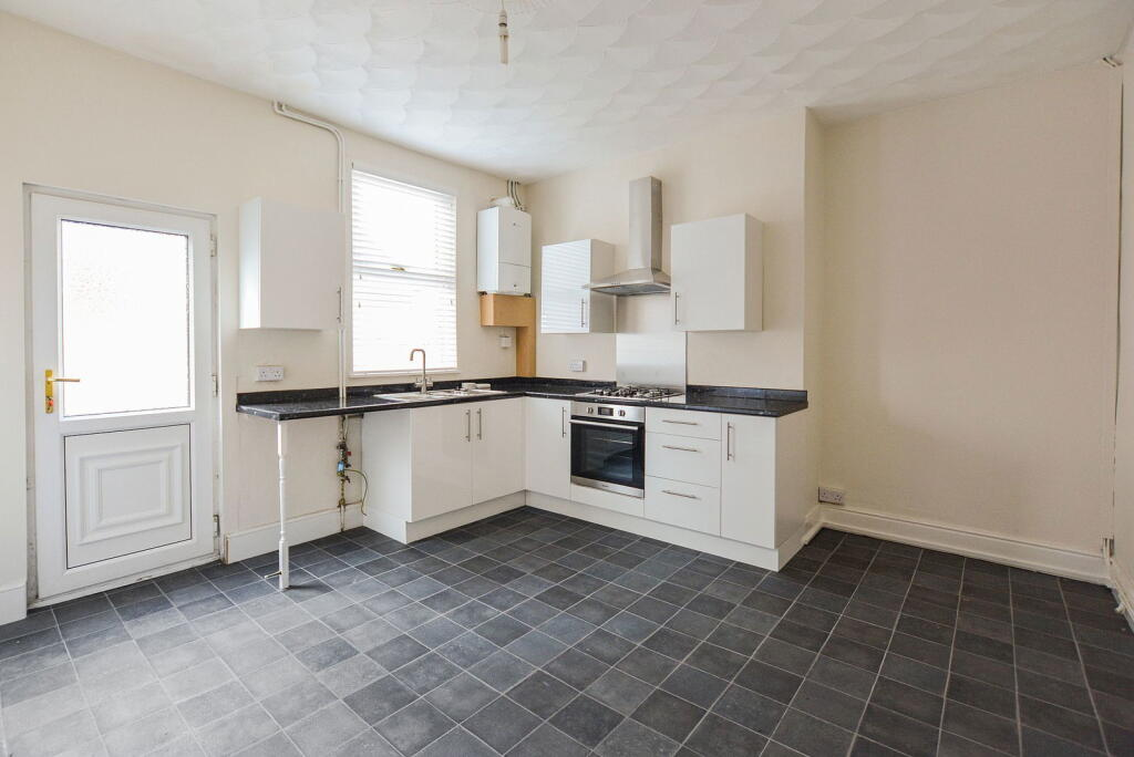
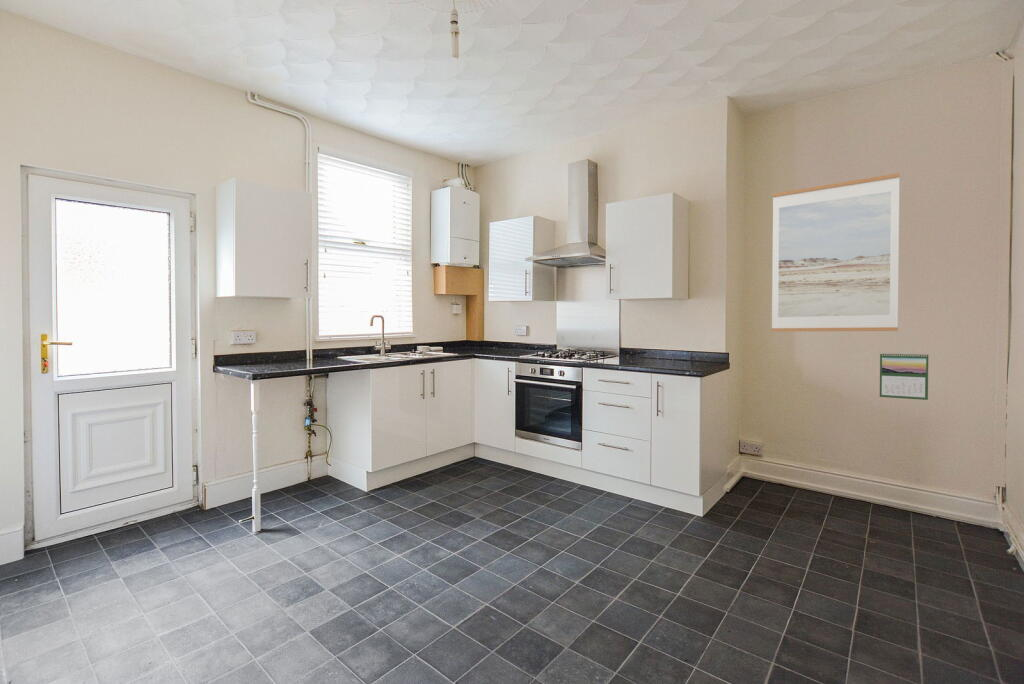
+ wall art [771,172,901,332]
+ calendar [879,351,929,401]
